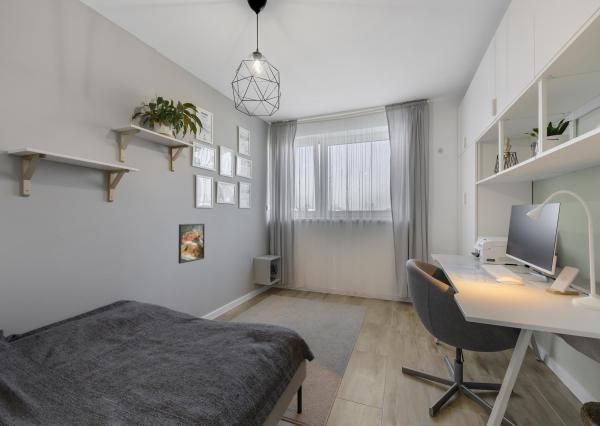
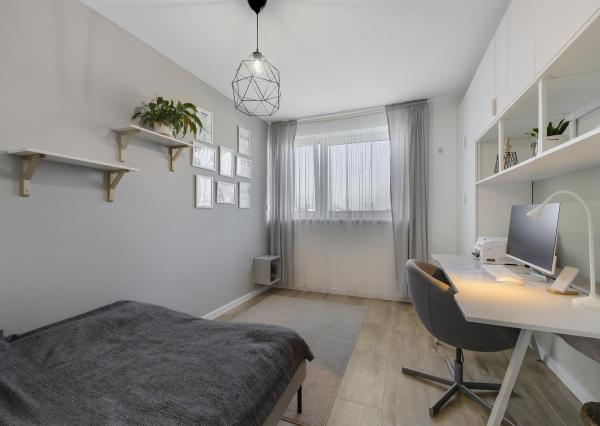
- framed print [177,223,206,264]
